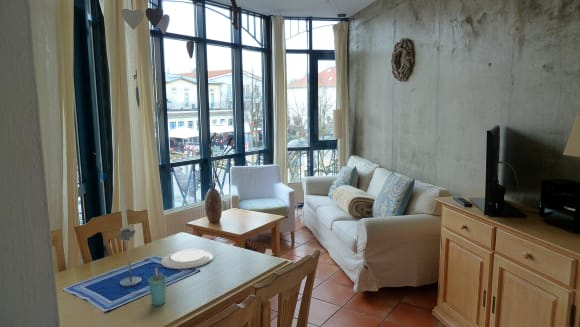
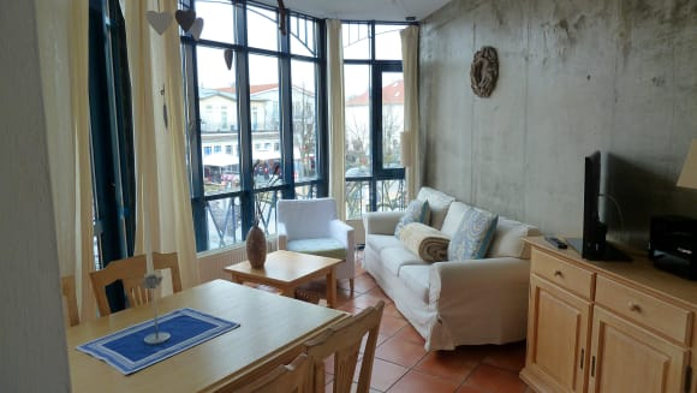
- plate [160,248,214,270]
- cup [147,266,168,307]
